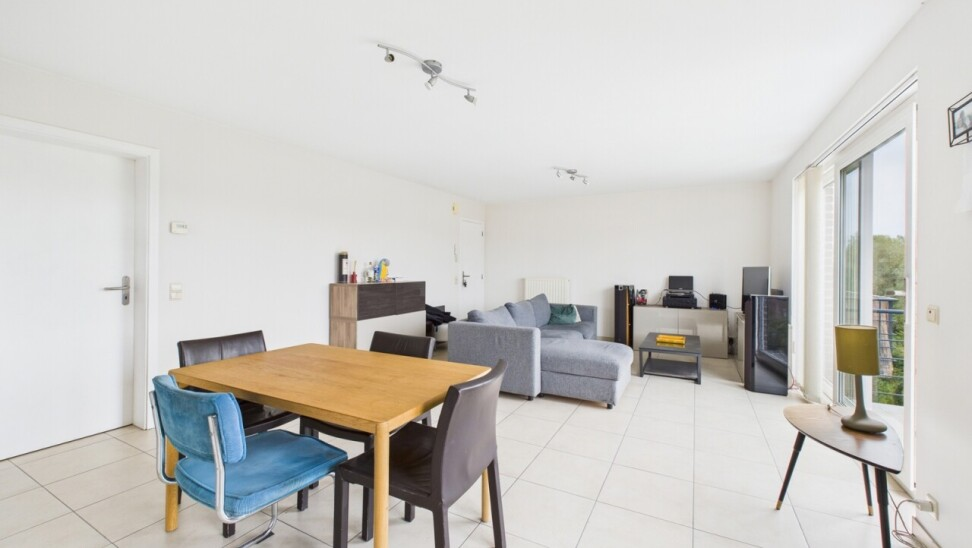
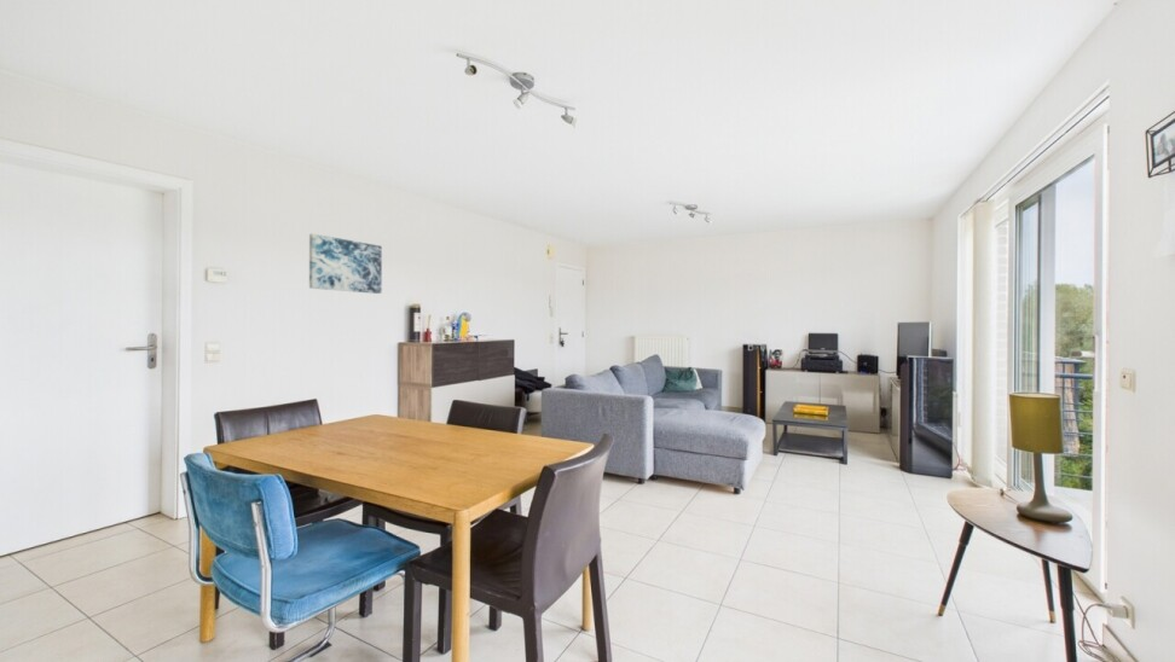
+ wall art [308,232,383,295]
